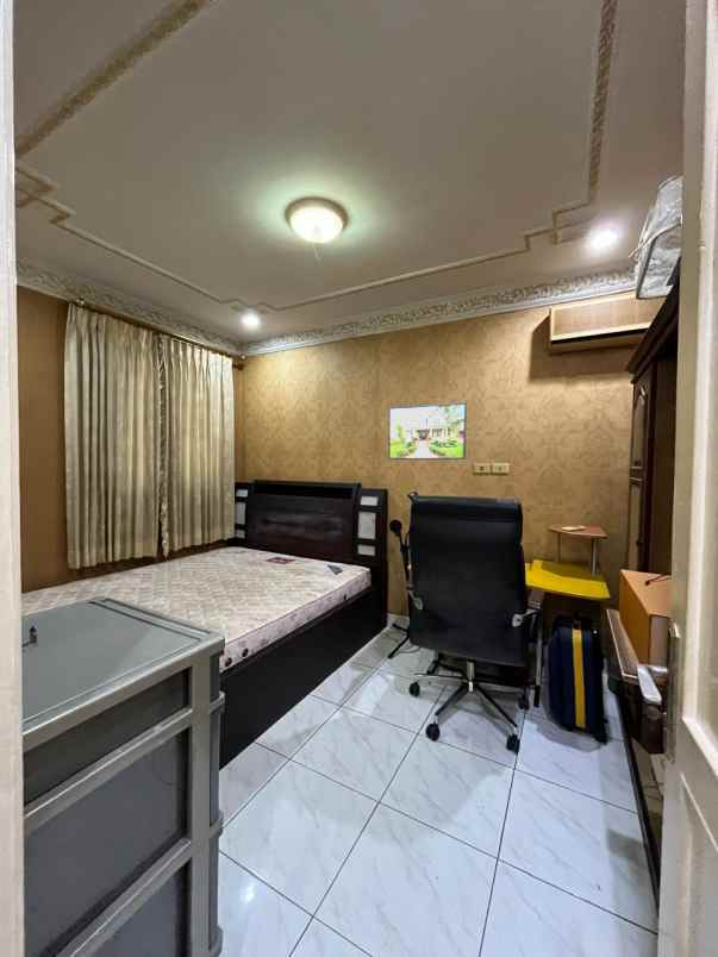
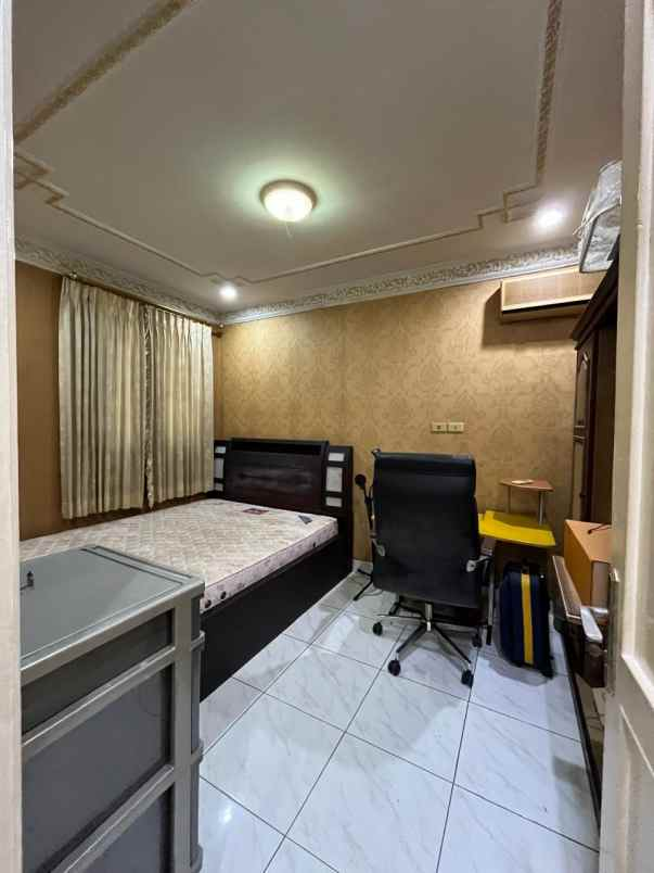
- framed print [387,401,468,461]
